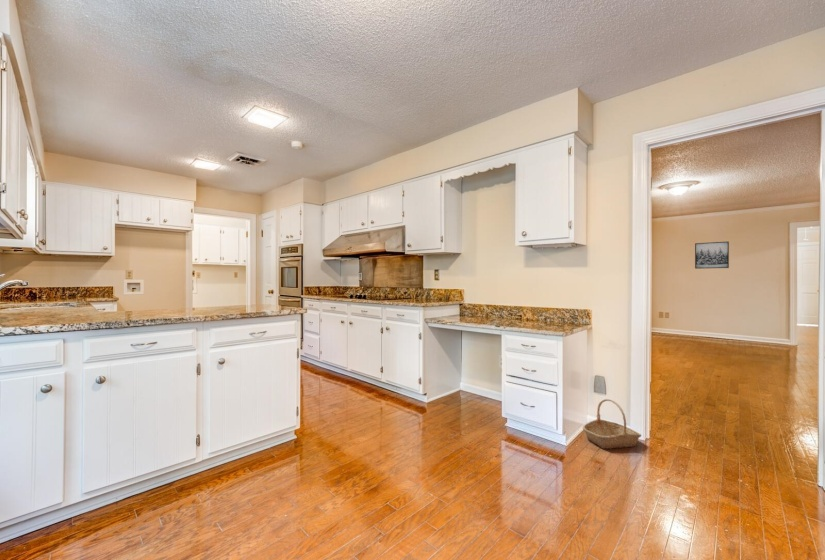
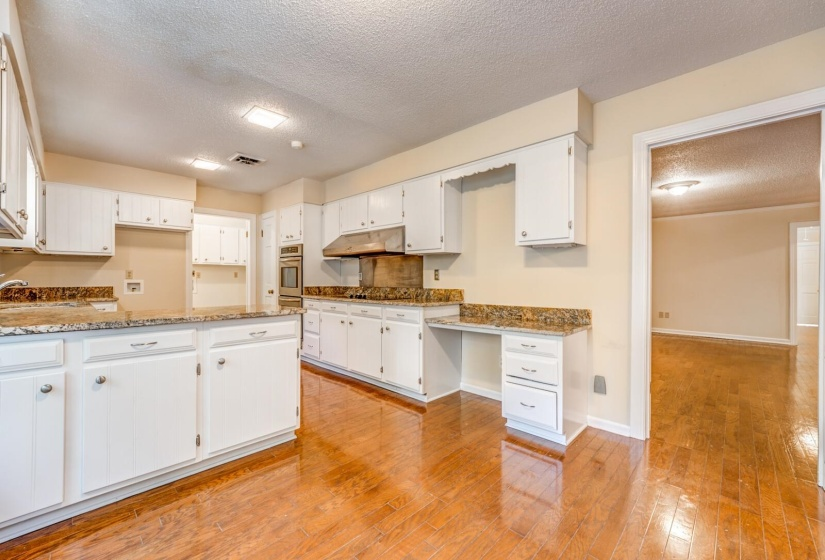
- wall art [694,240,730,270]
- basket [582,398,642,450]
